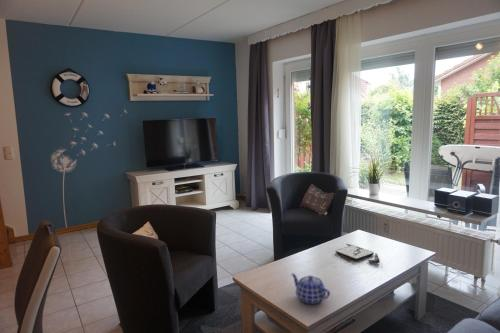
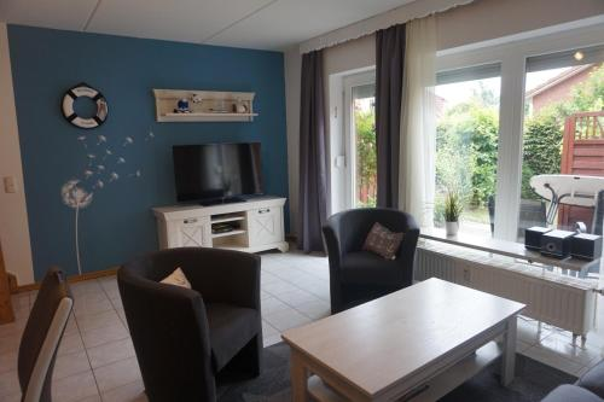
- board game [335,243,381,264]
- teapot [290,272,331,305]
